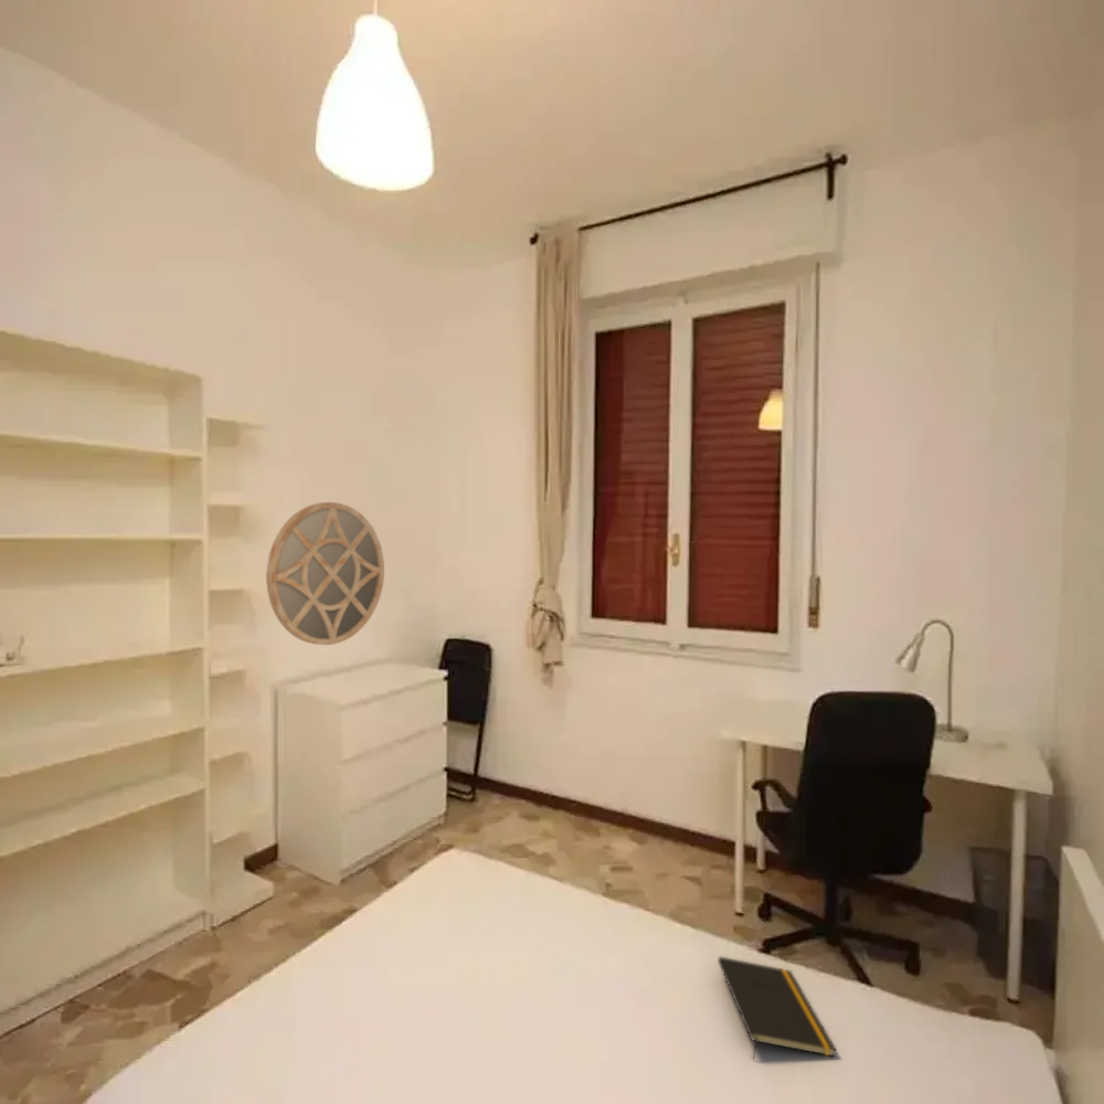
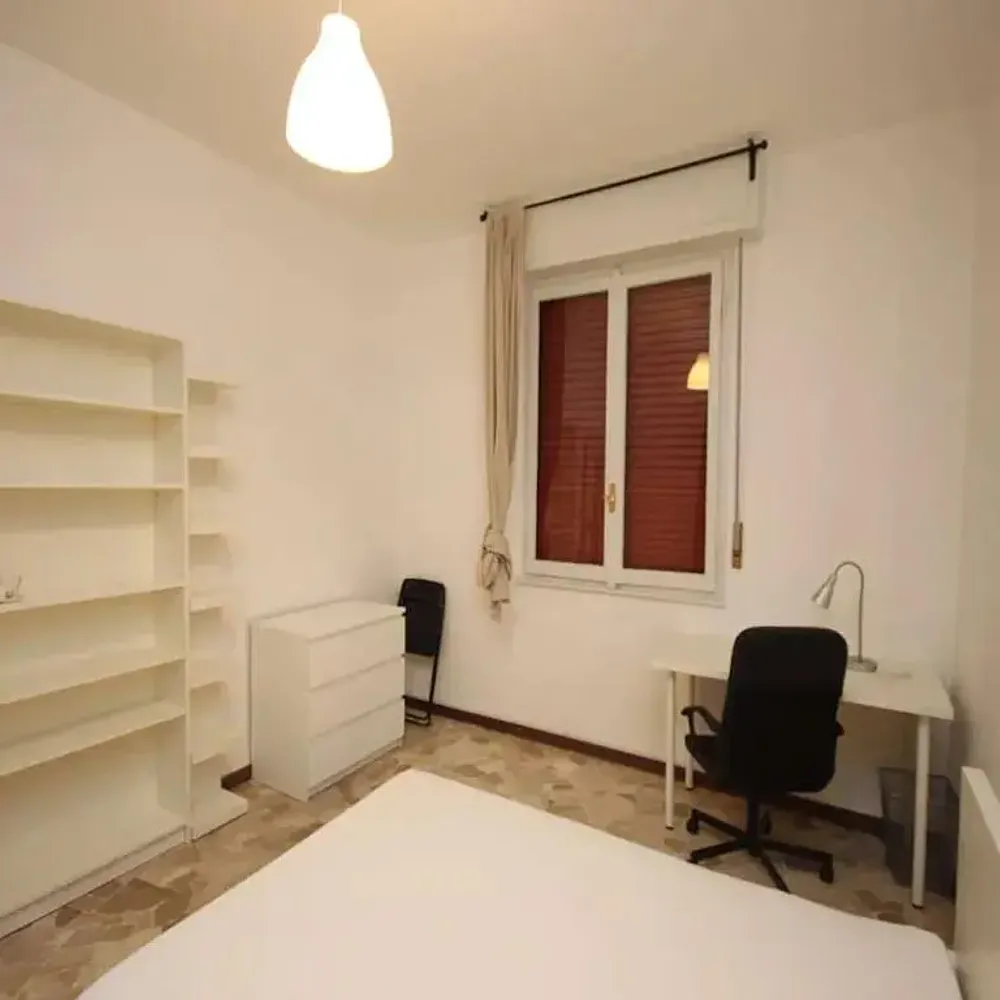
- home mirror [265,501,385,646]
- notepad [716,955,838,1061]
